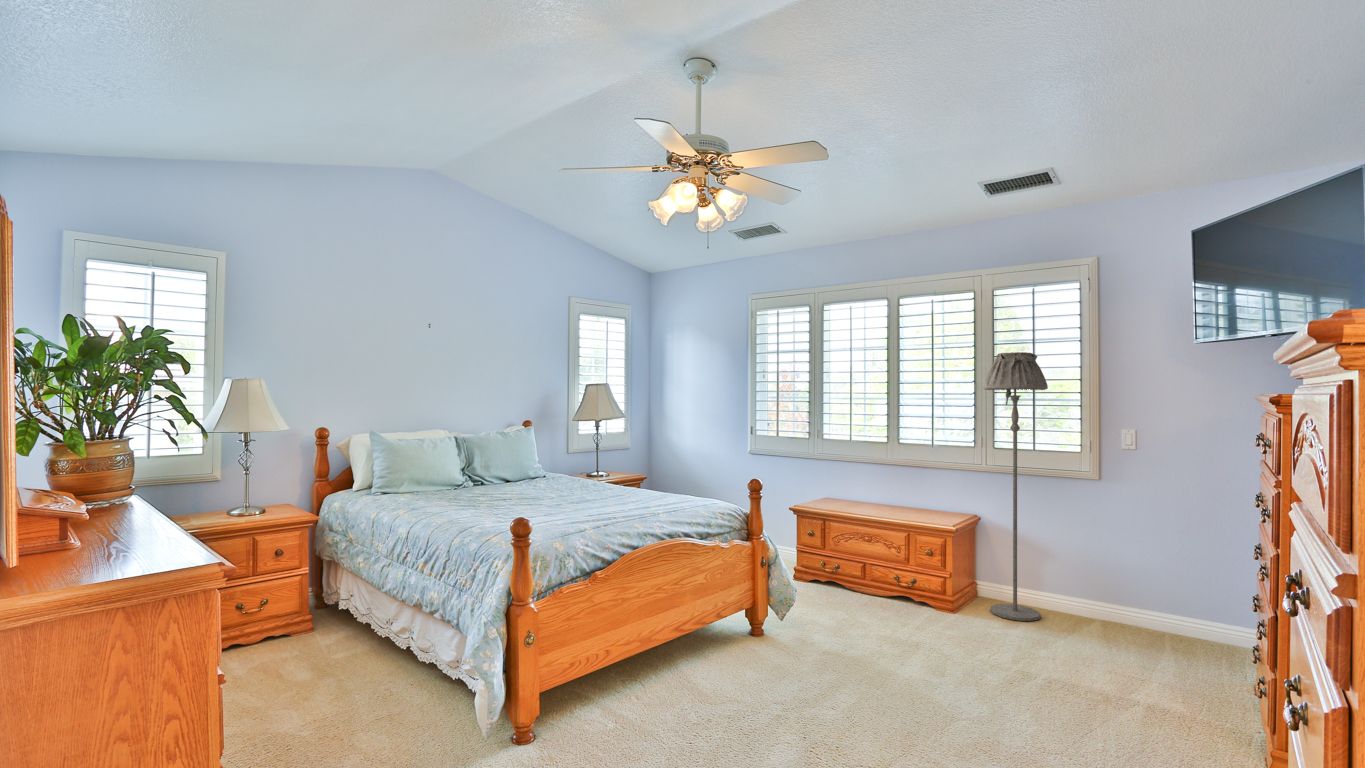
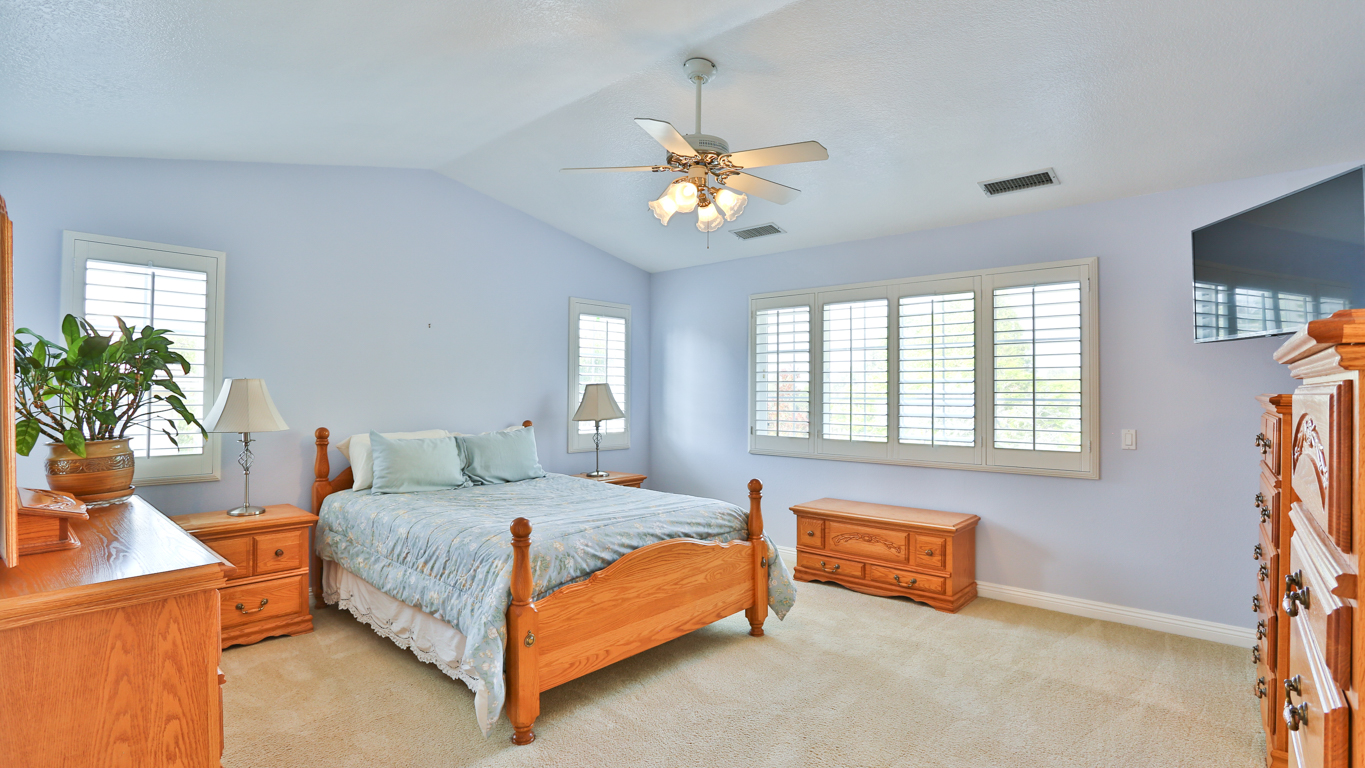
- floor lamp [982,351,1049,622]
